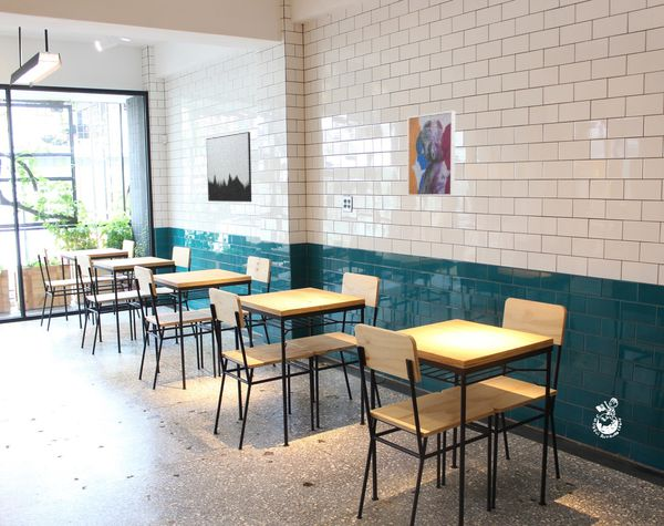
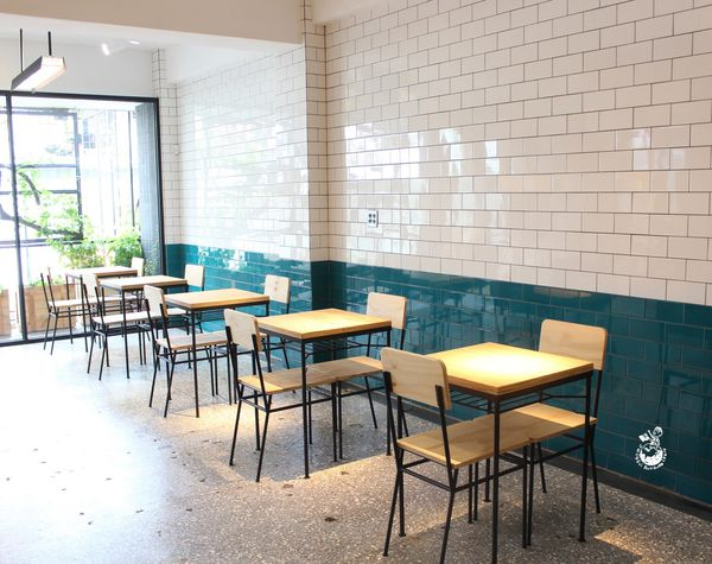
- wall art [406,110,456,197]
- wall art [206,131,252,203]
